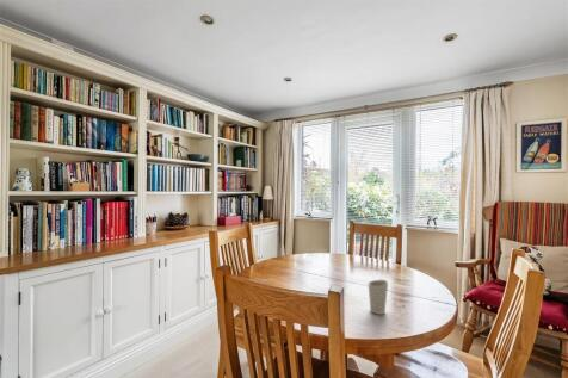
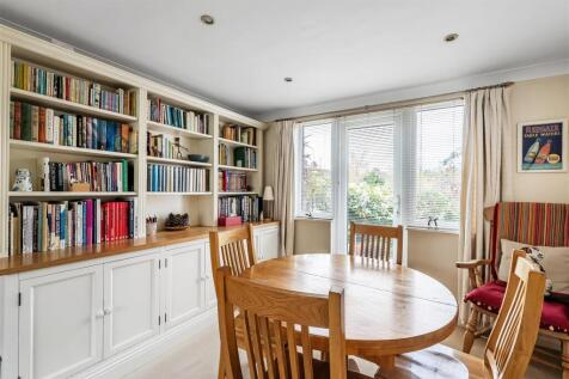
- cup [368,279,389,316]
